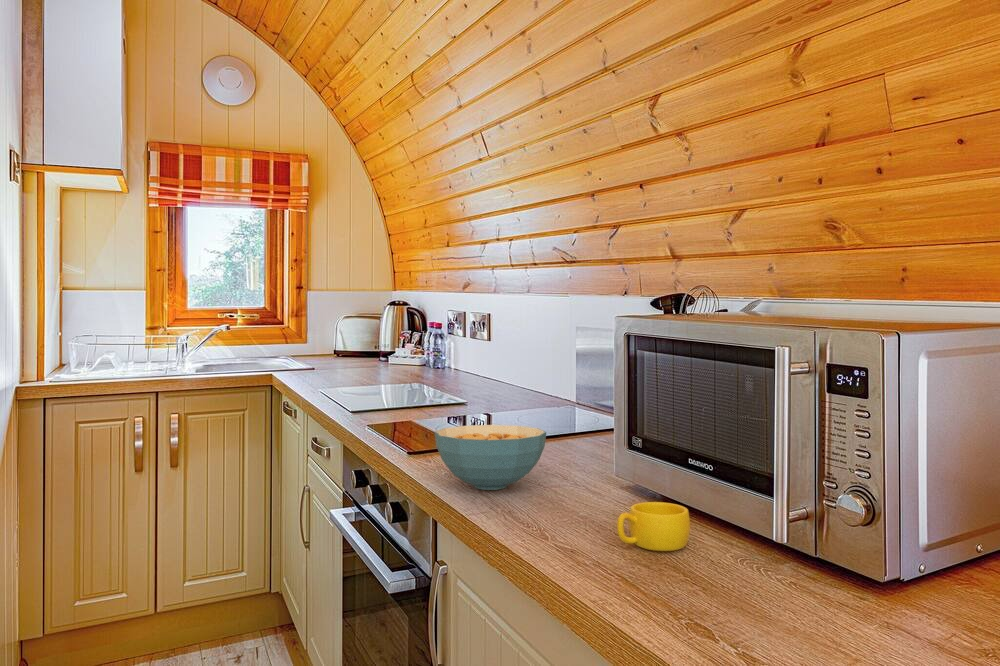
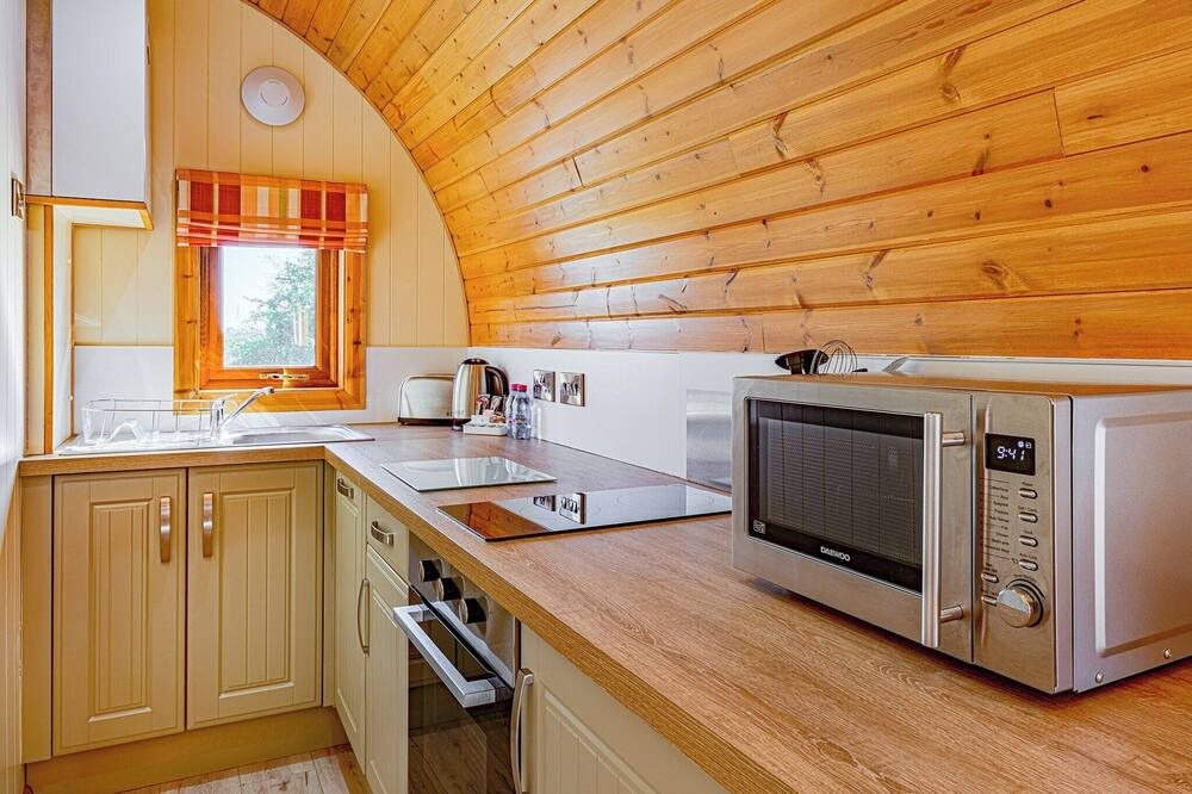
- cup [616,501,691,552]
- cereal bowl [434,424,547,491]
